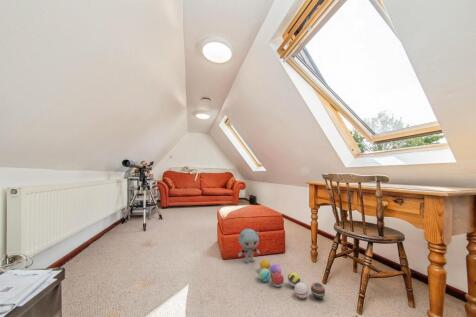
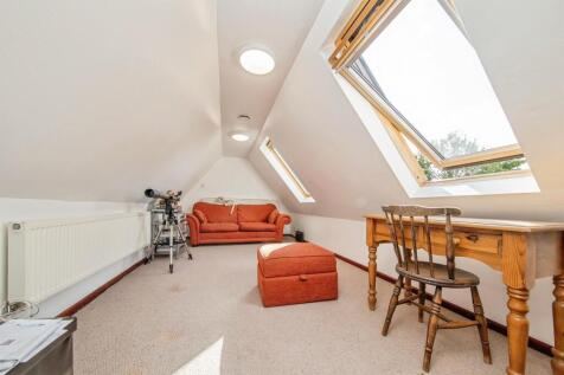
- ball [258,259,326,300]
- plush toy [237,228,261,264]
